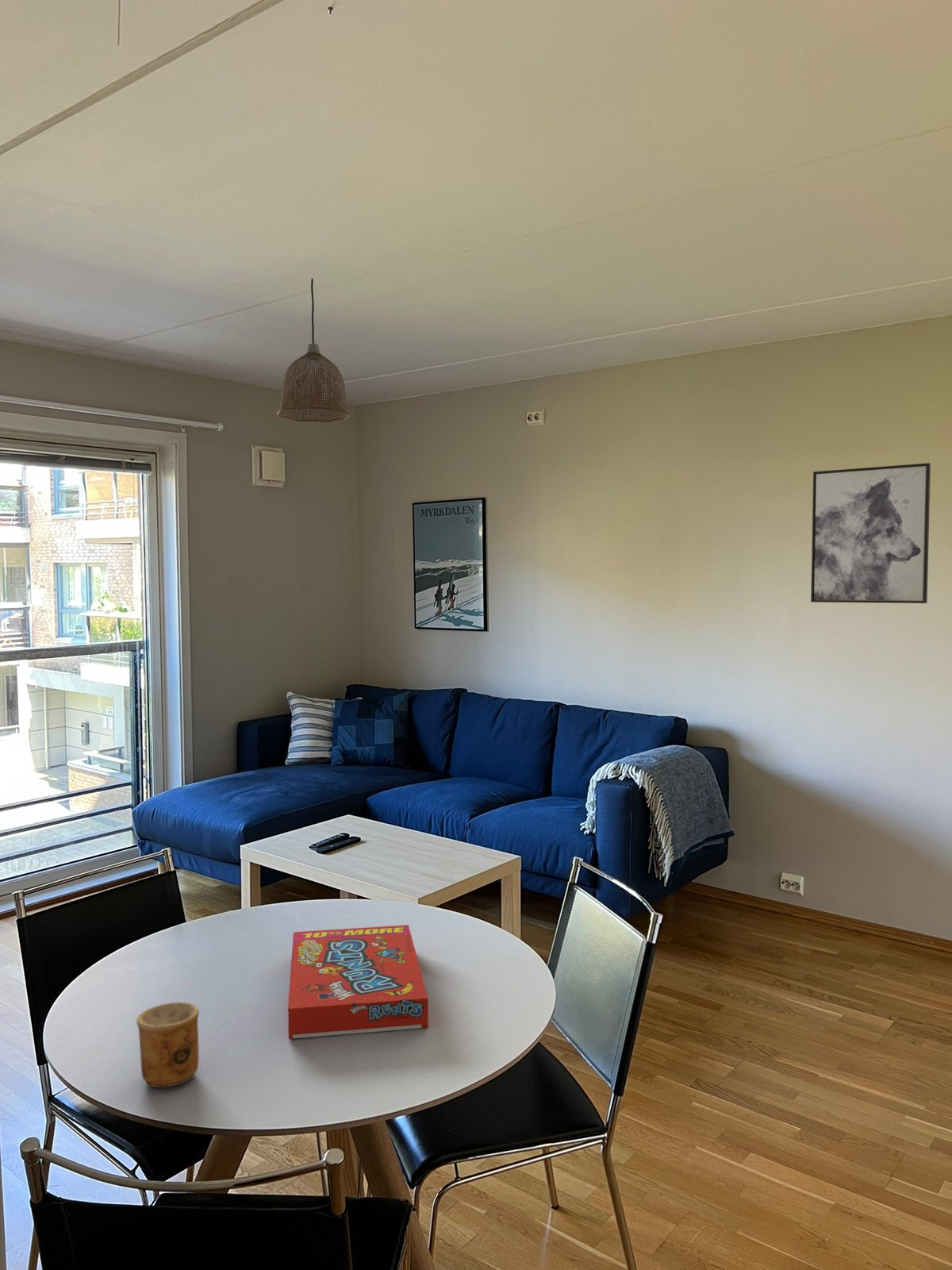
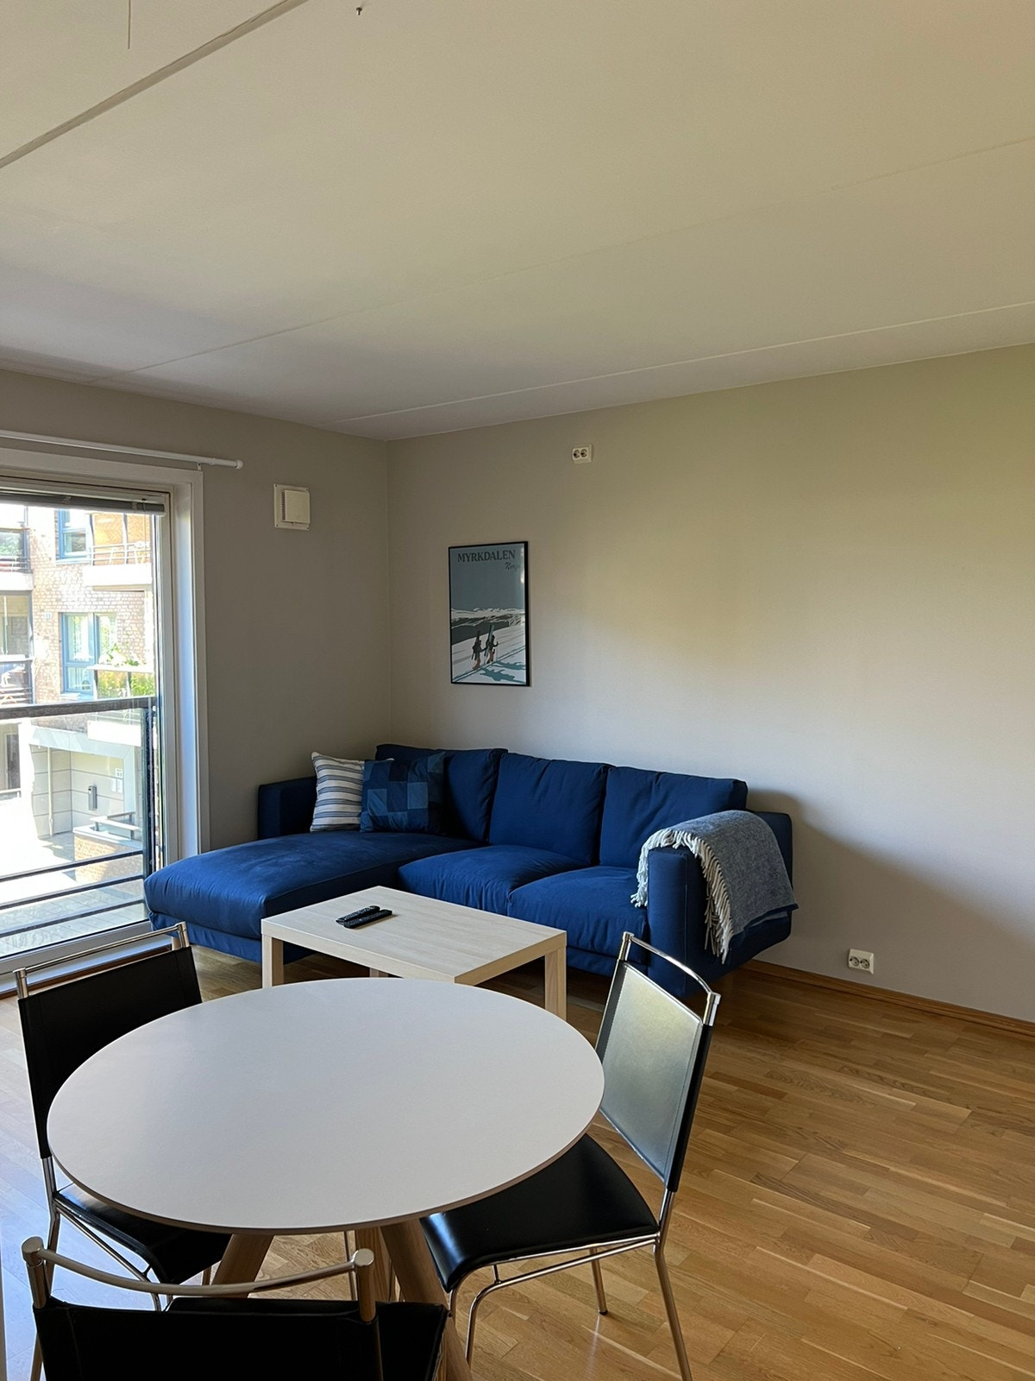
- wall art [810,462,931,604]
- cup [136,1001,200,1088]
- pendant lamp [276,278,351,423]
- snack box [287,924,429,1040]
